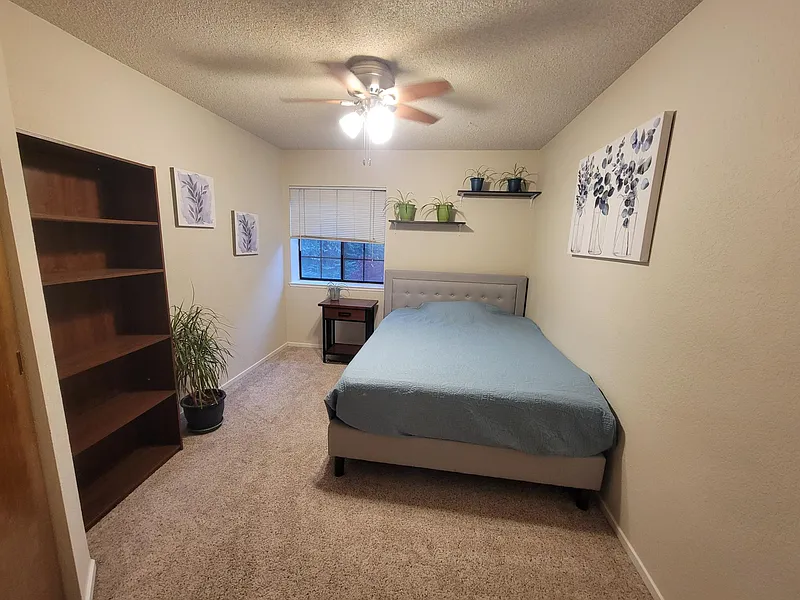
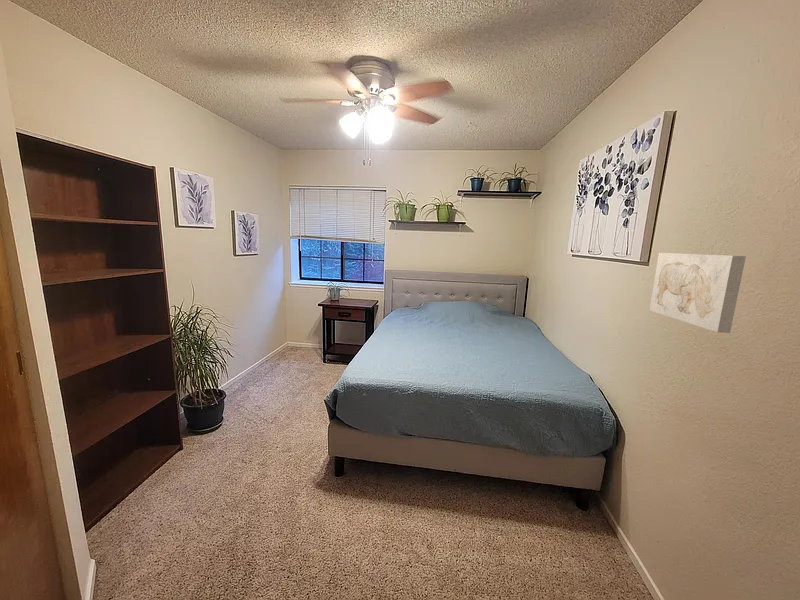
+ wall art [649,252,747,334]
